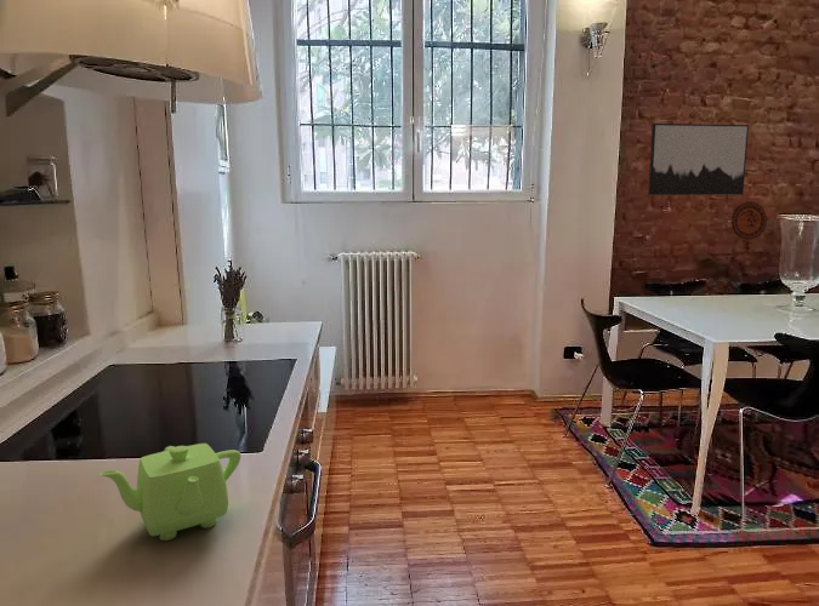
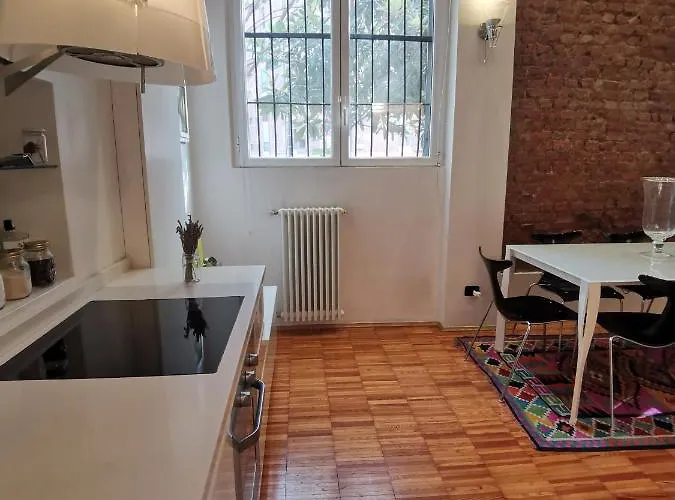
- decorative plate [730,201,768,241]
- teapot [98,442,241,542]
- wall art [647,122,750,196]
